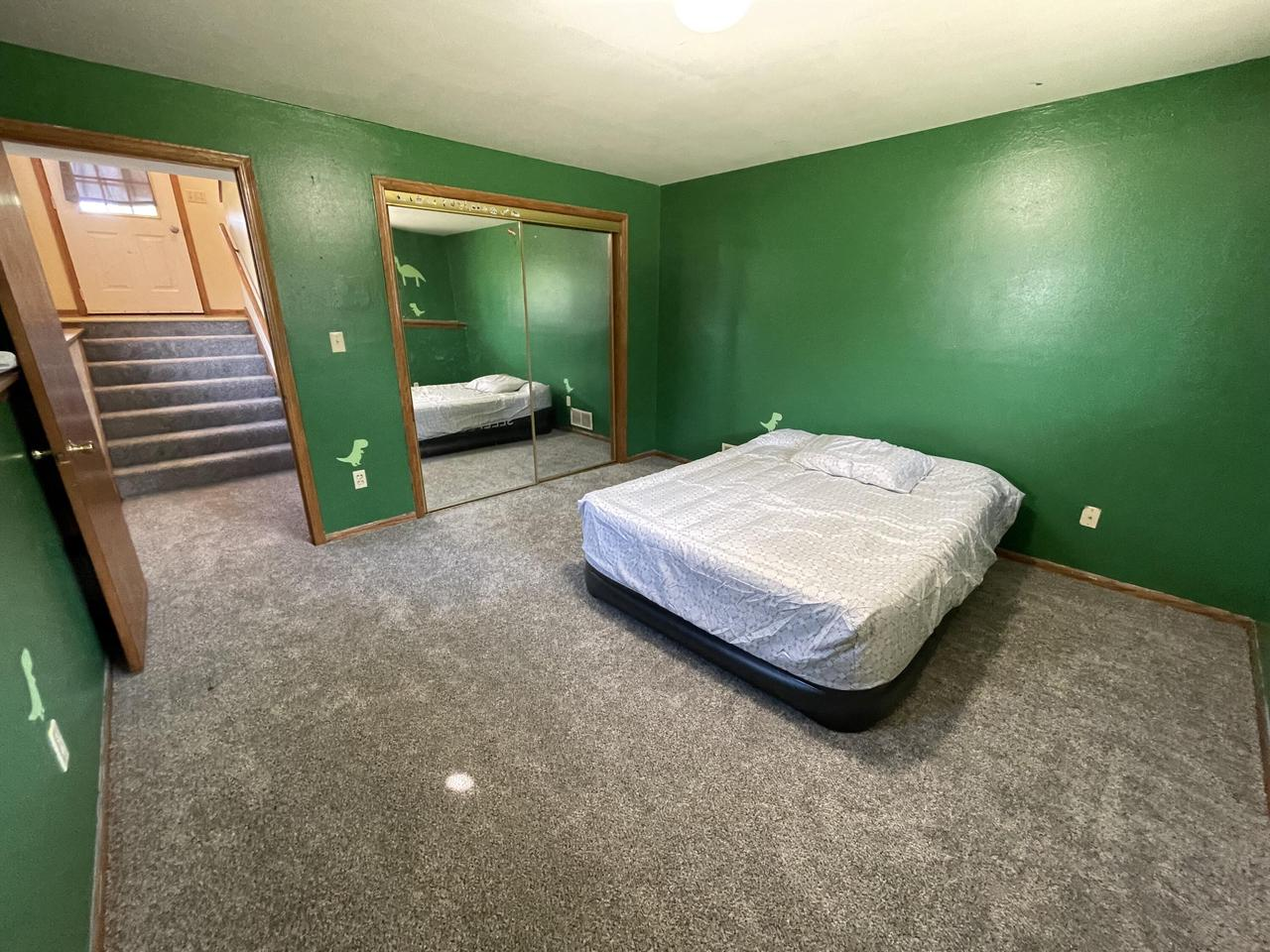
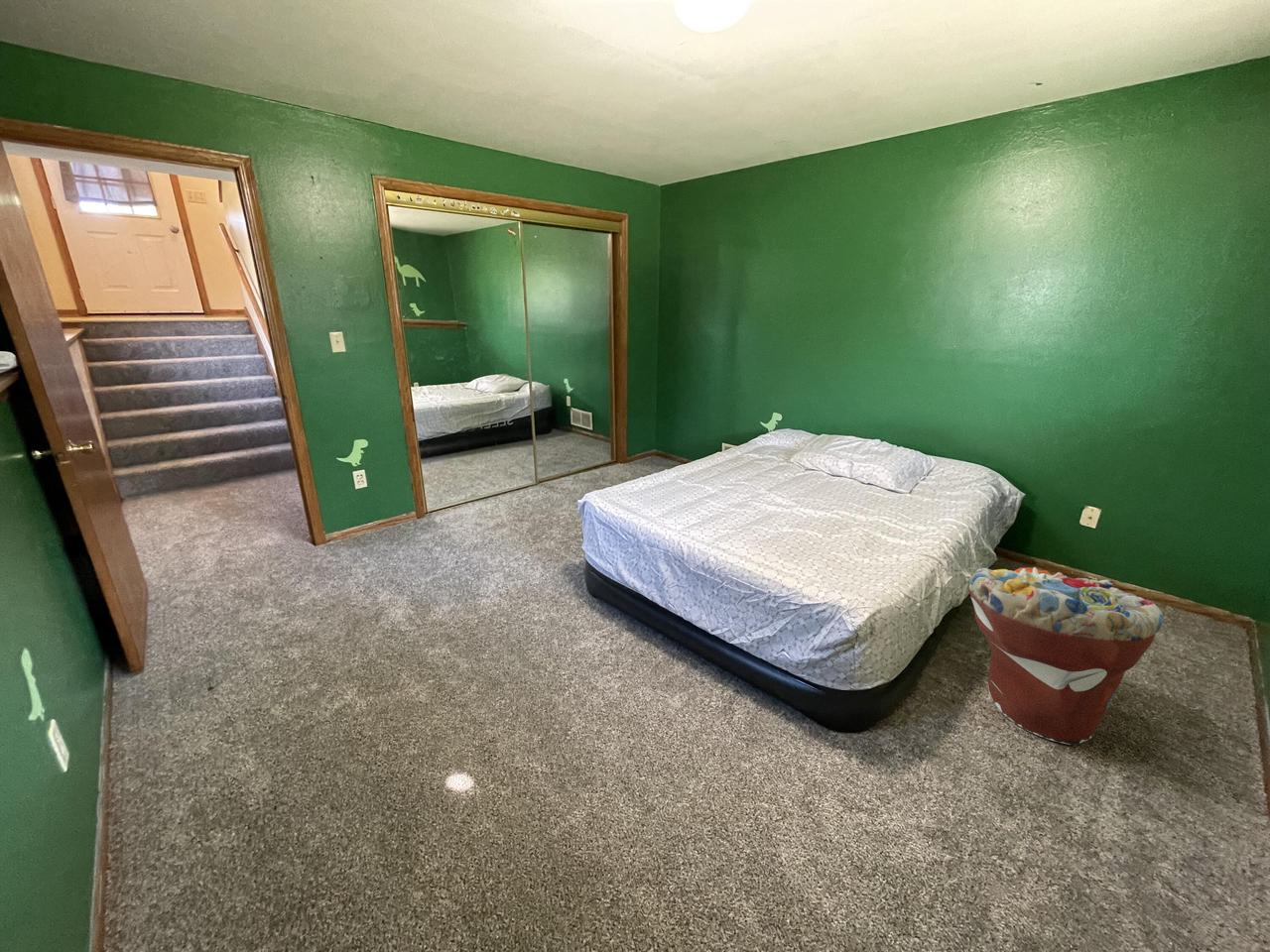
+ flower pot [968,566,1165,746]
